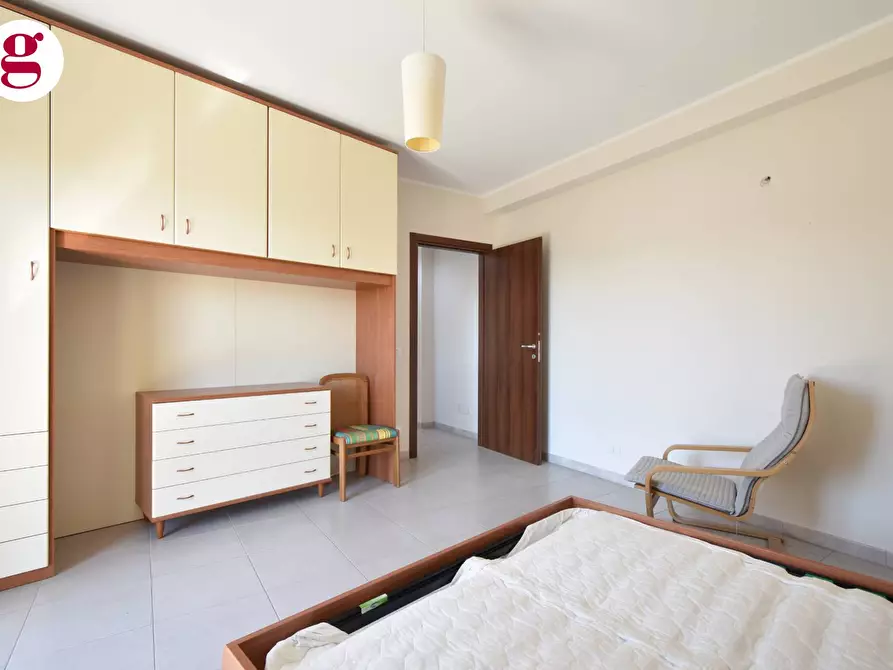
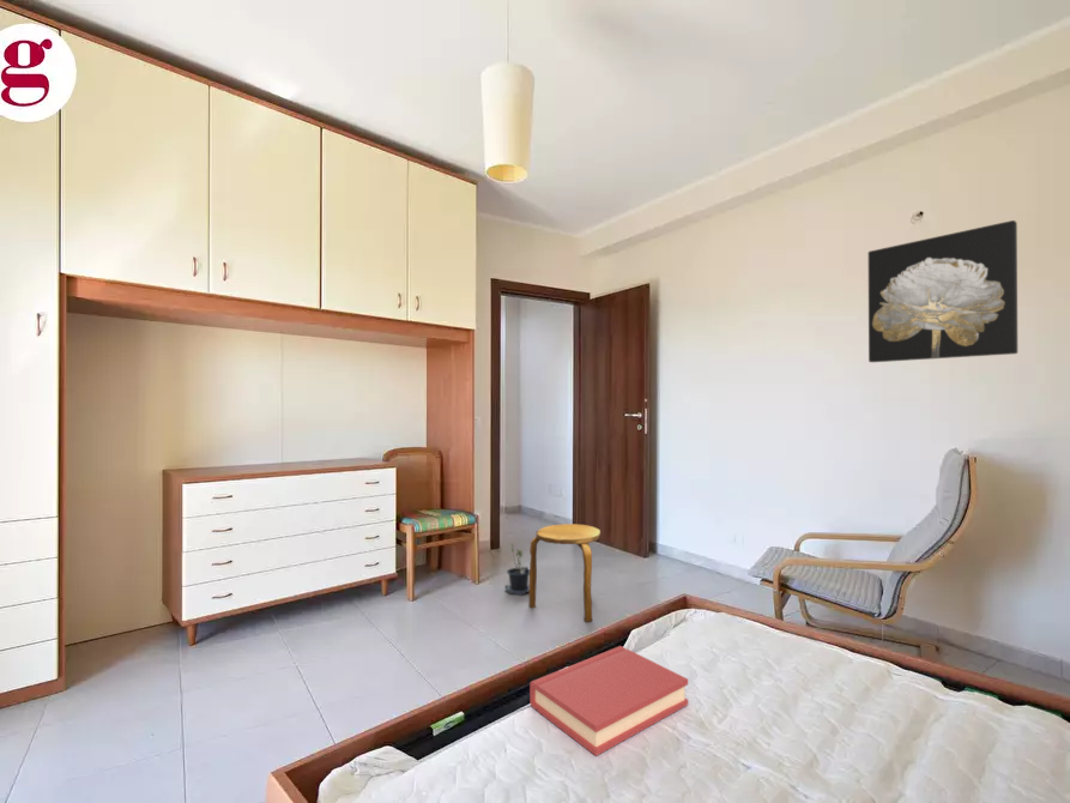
+ hardback book [528,645,689,757]
+ wall art [868,219,1018,363]
+ potted plant [504,542,530,596]
+ stool [527,523,602,623]
